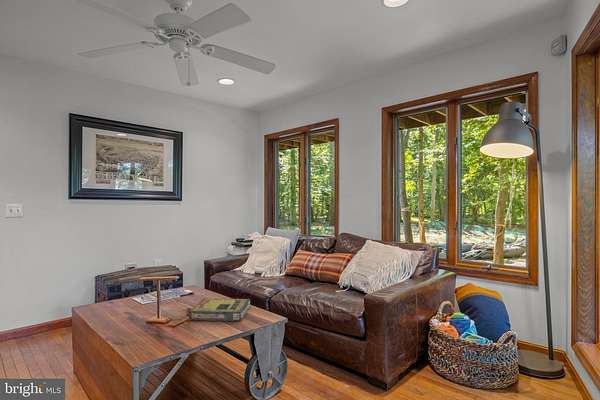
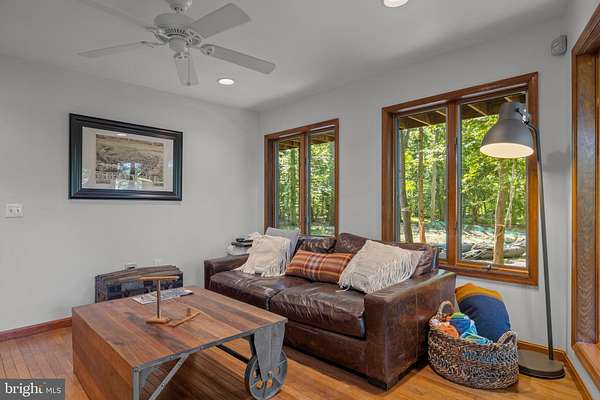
- video game box [188,298,251,322]
